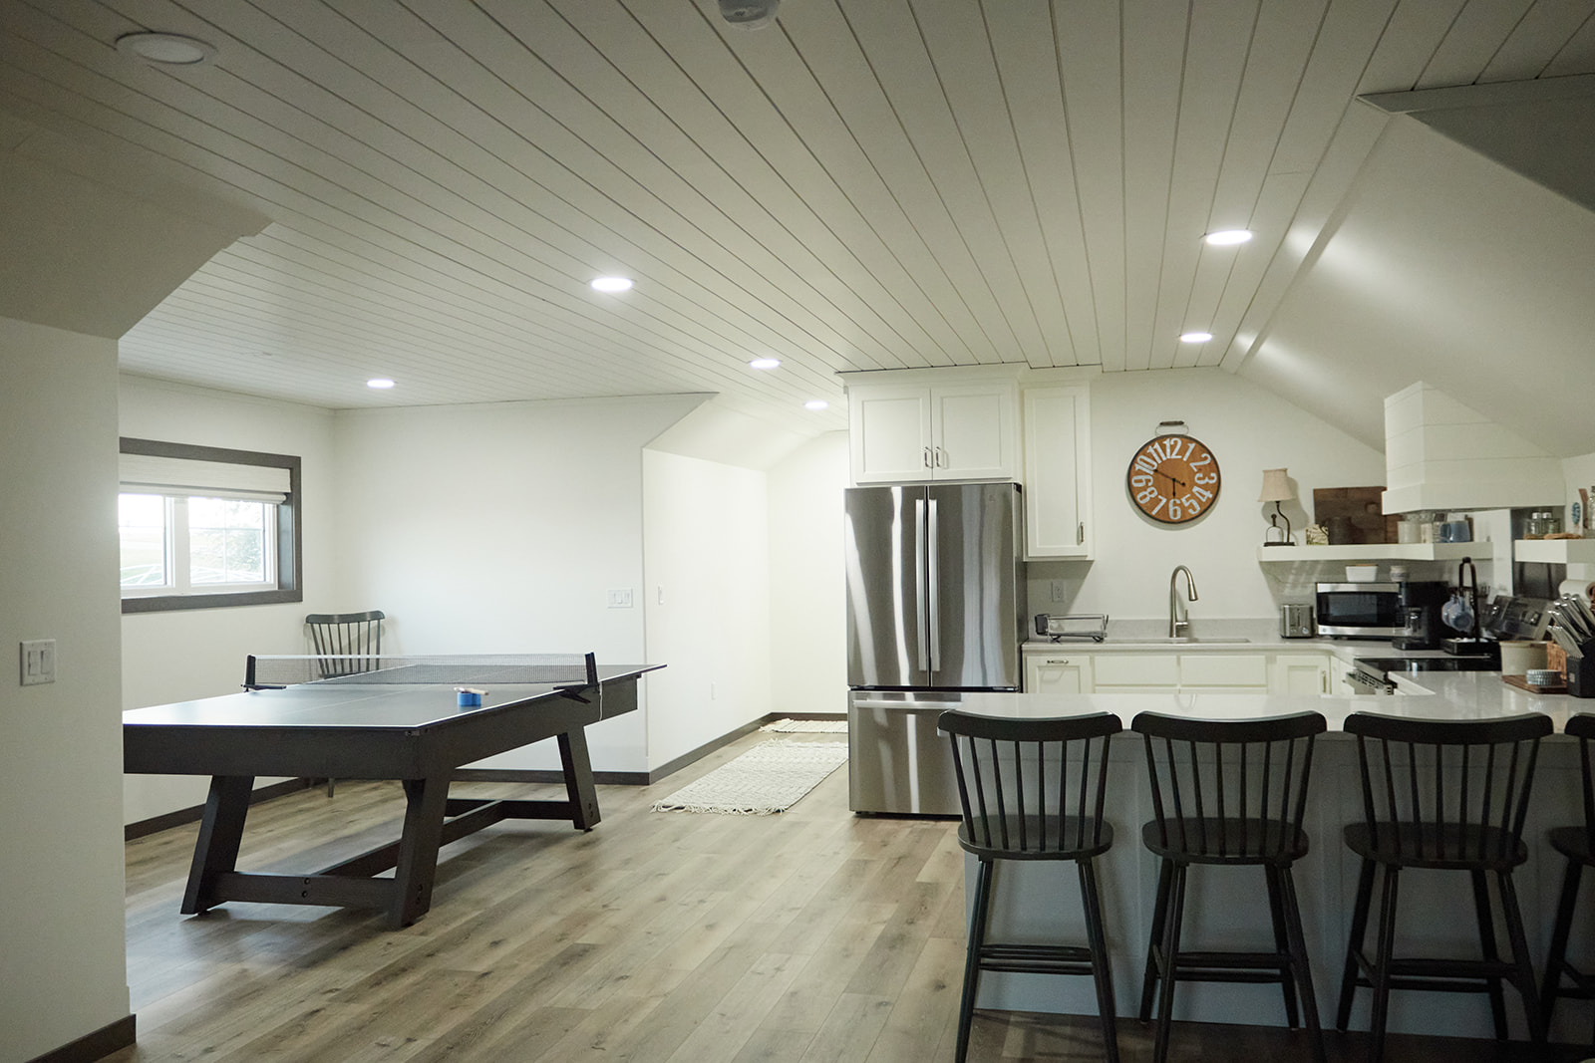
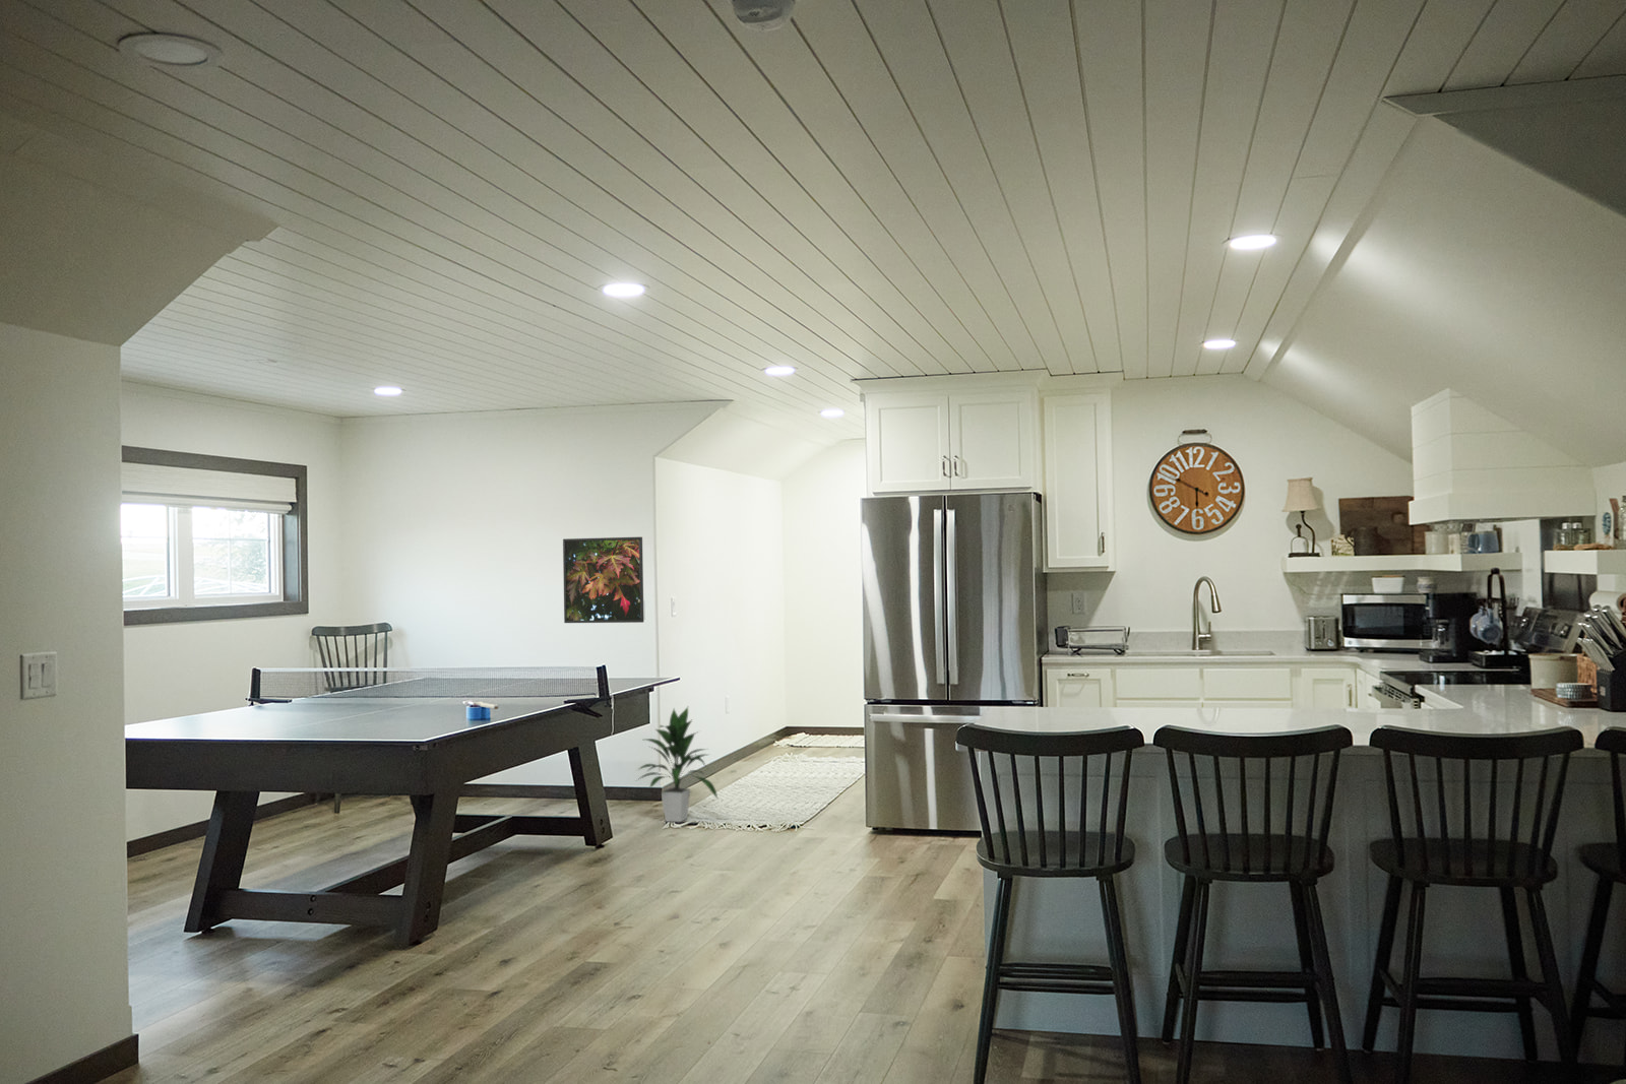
+ indoor plant [636,707,720,823]
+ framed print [563,536,645,624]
